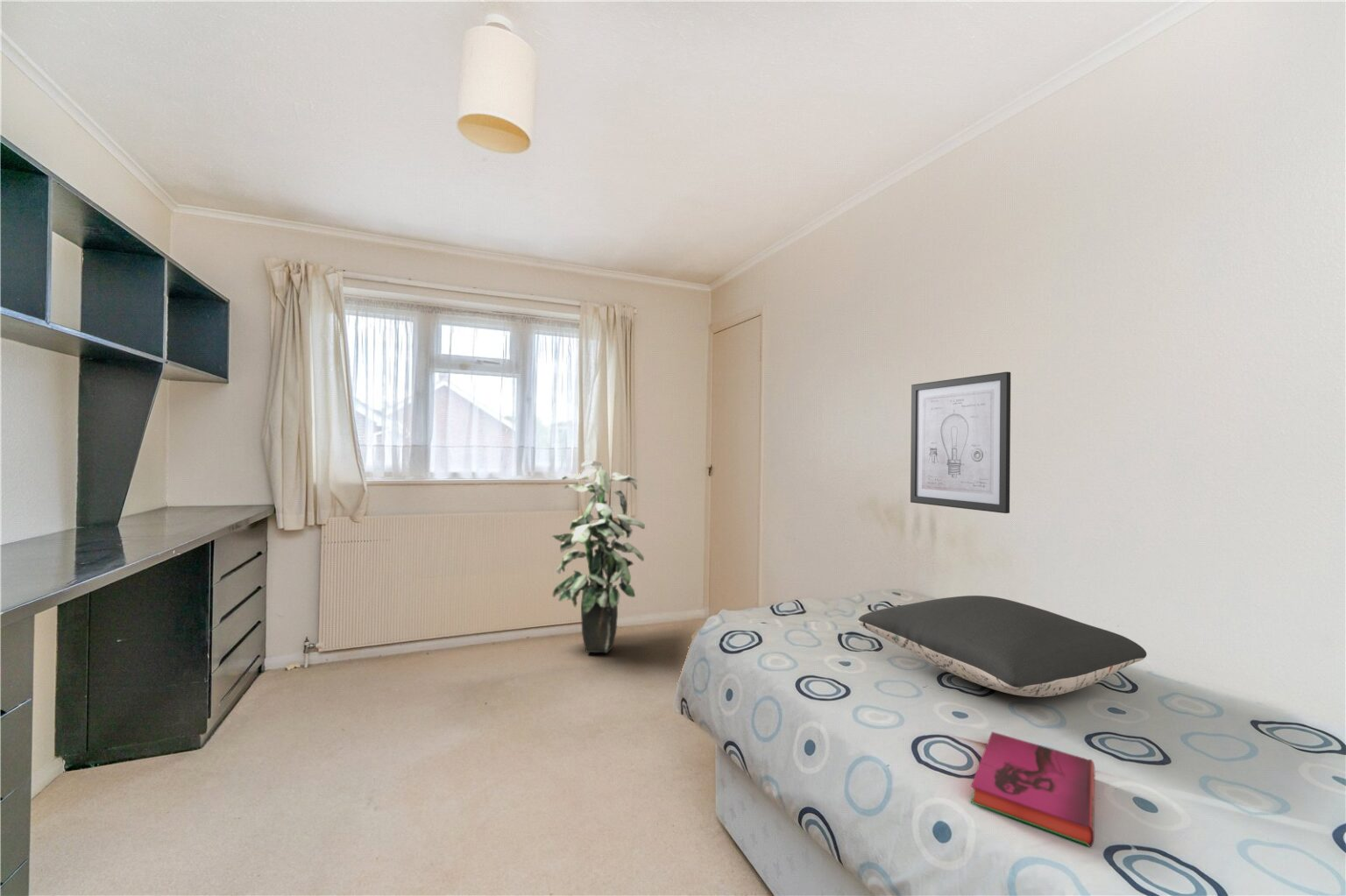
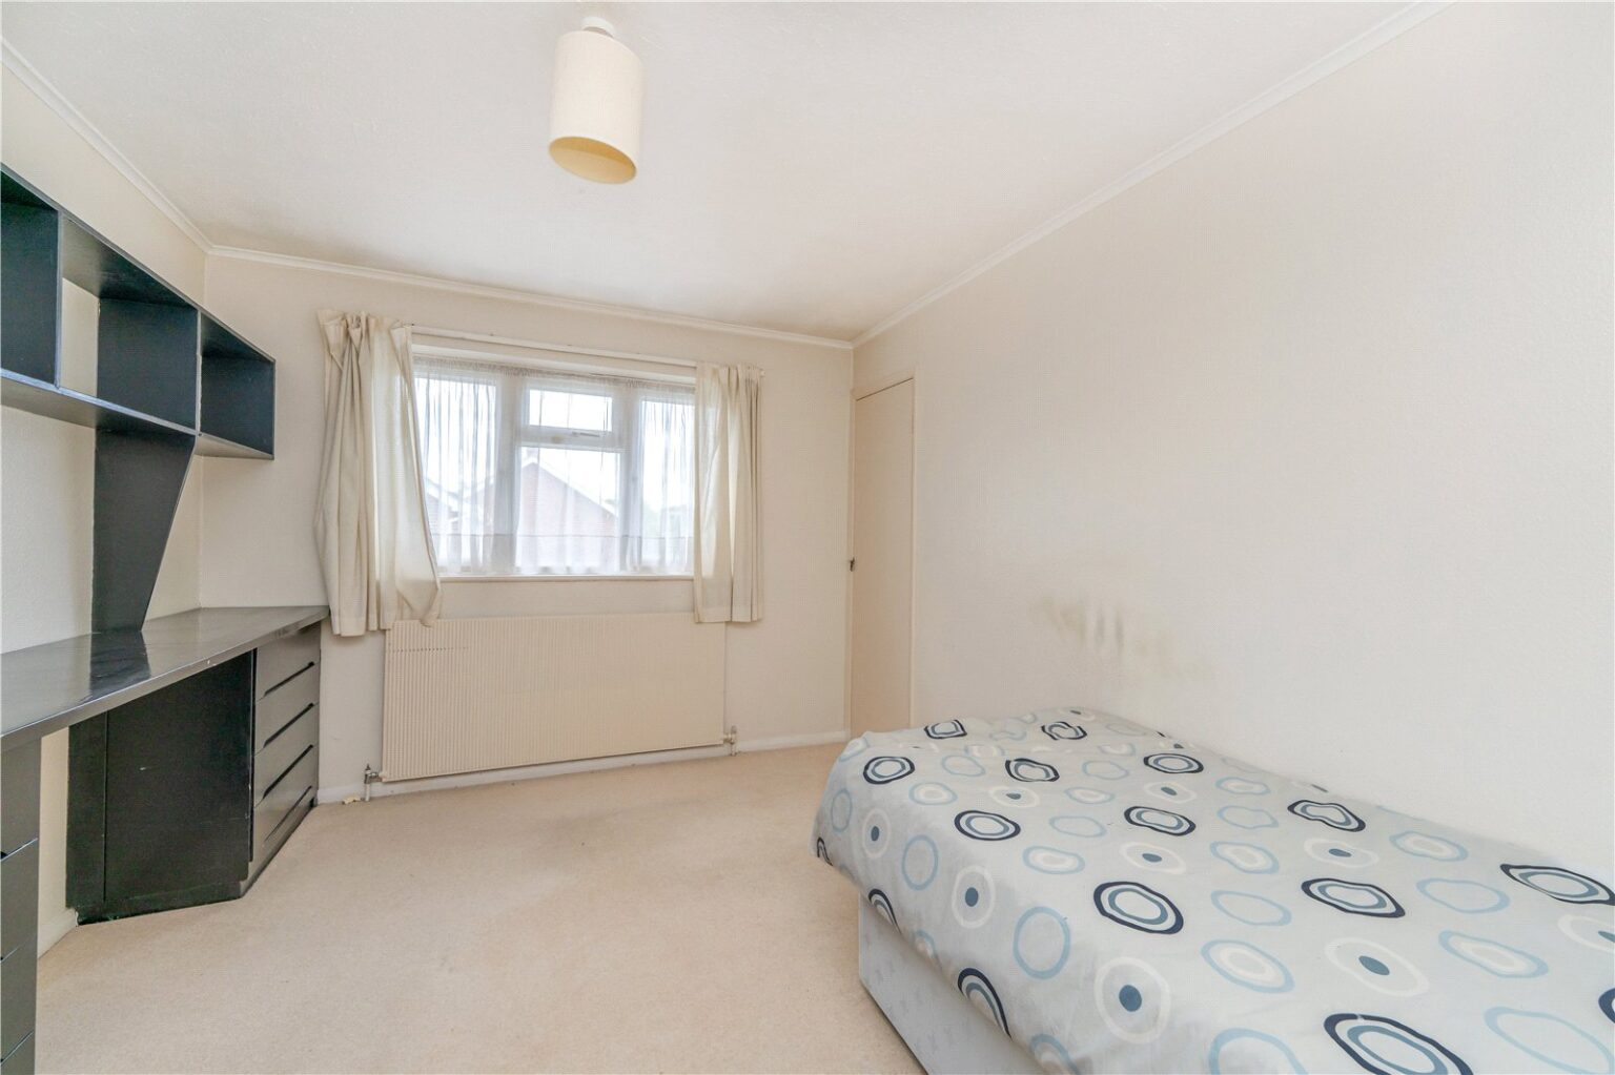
- pillow [857,595,1147,698]
- hardback book [970,731,1095,848]
- wall art [910,371,1011,514]
- indoor plant [551,460,646,653]
